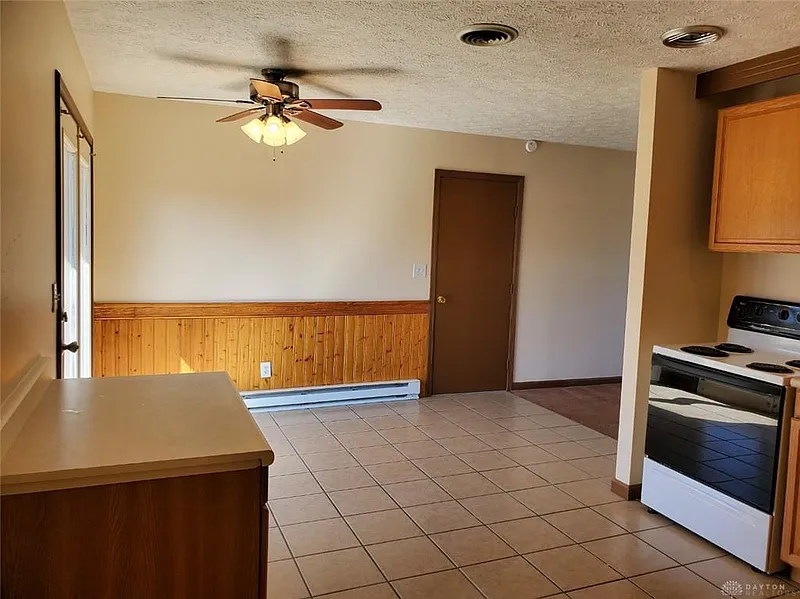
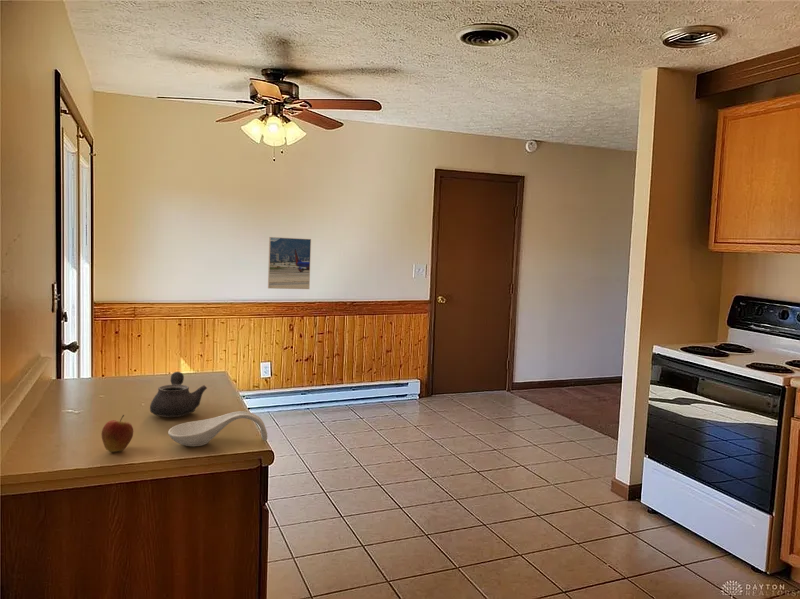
+ spoon rest [167,410,268,447]
+ fruit [101,414,134,453]
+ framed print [267,236,312,290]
+ teapot [149,371,208,418]
